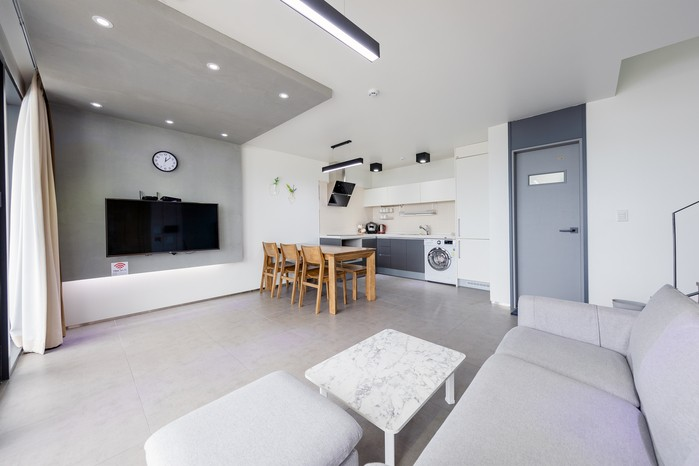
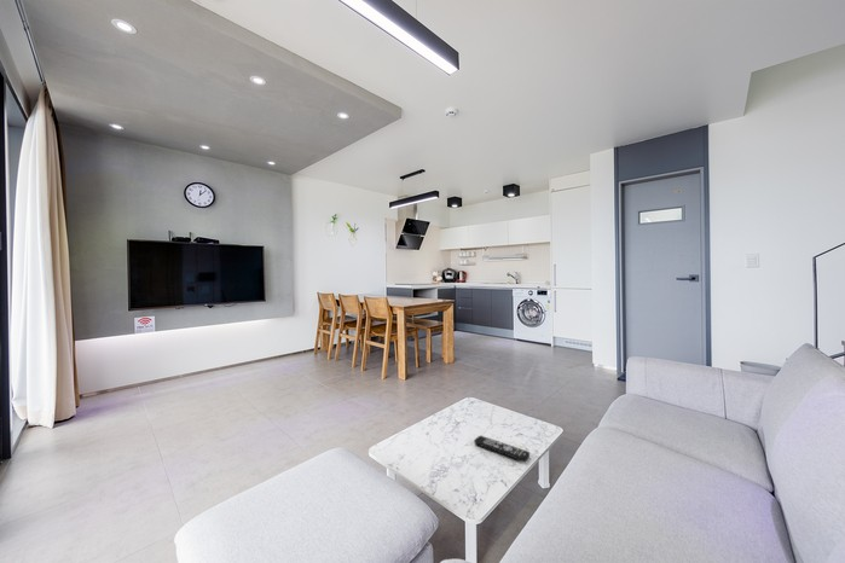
+ remote control [473,435,531,463]
